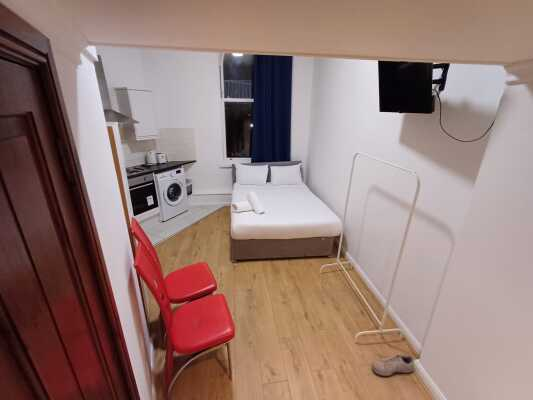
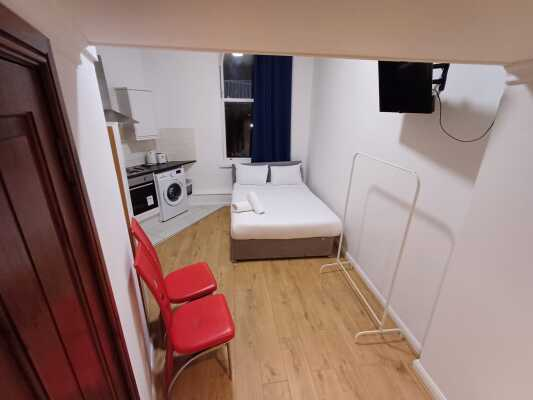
- shoe [371,354,415,377]
